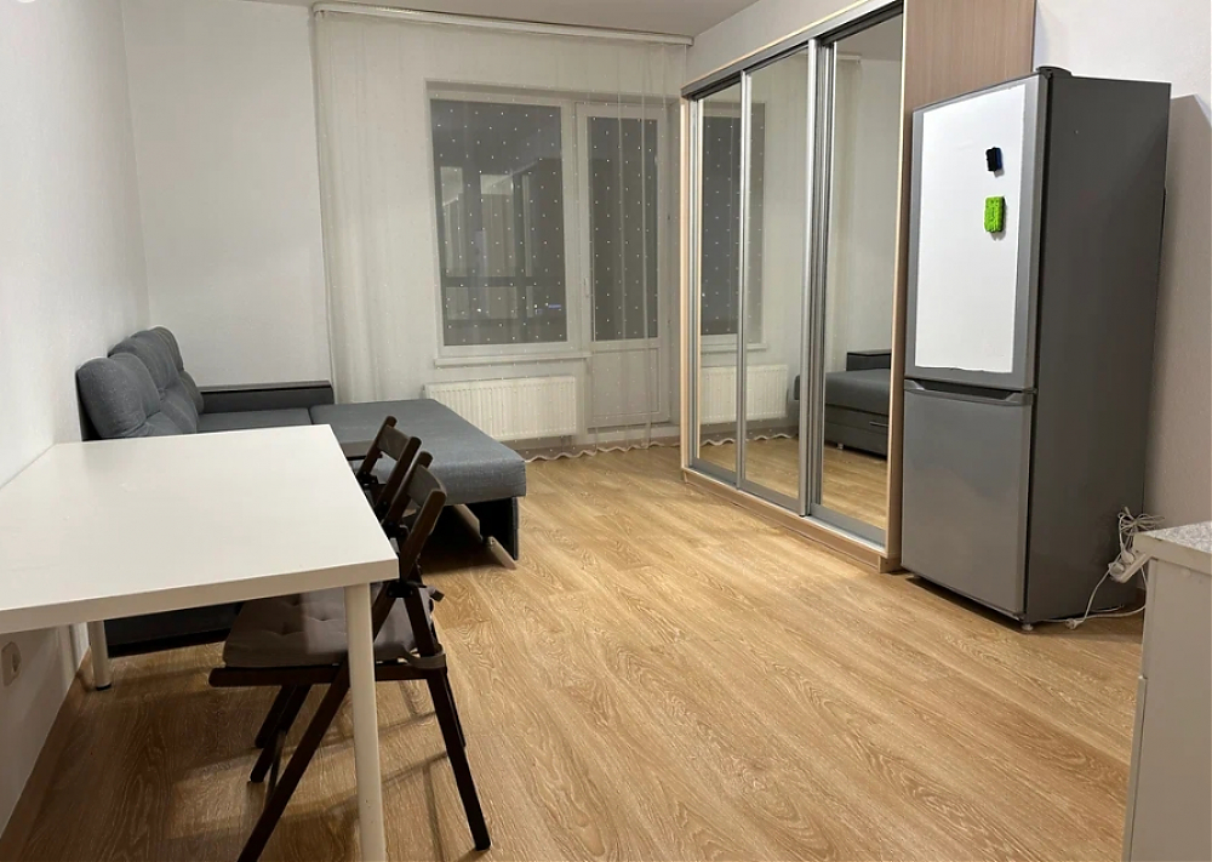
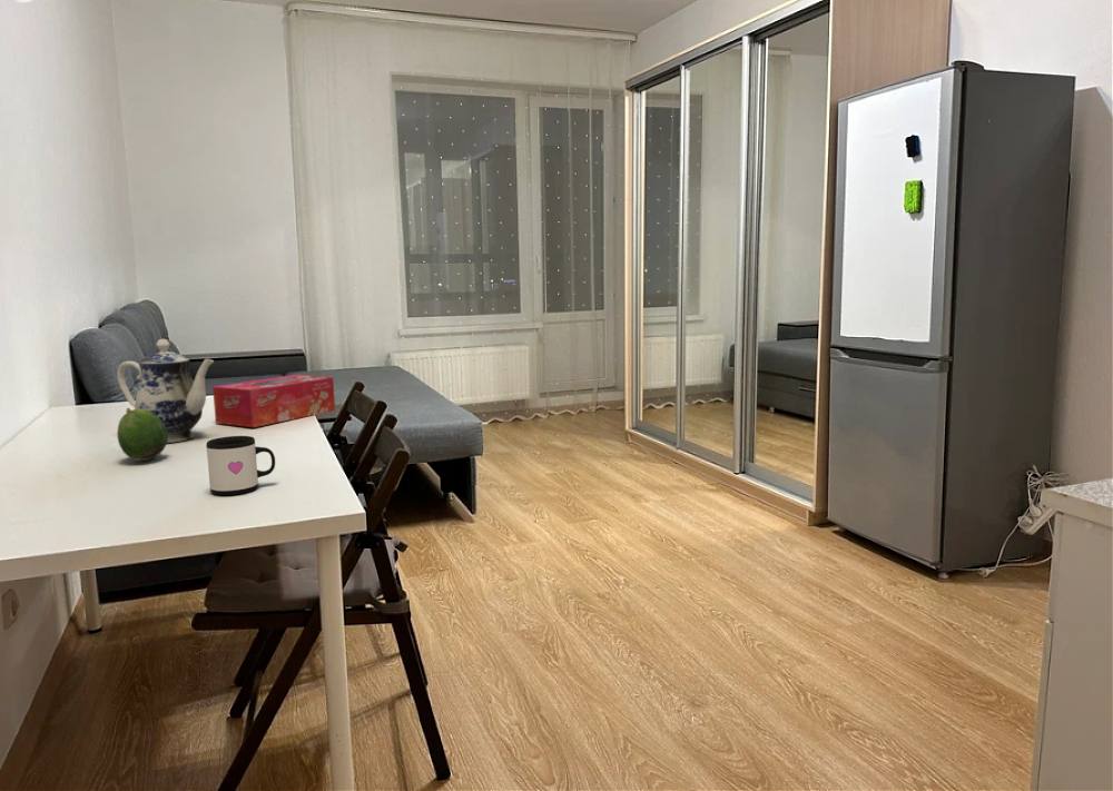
+ tissue box [211,374,336,428]
+ mug [206,435,276,496]
+ fruit [116,407,168,462]
+ teapot [116,338,215,444]
